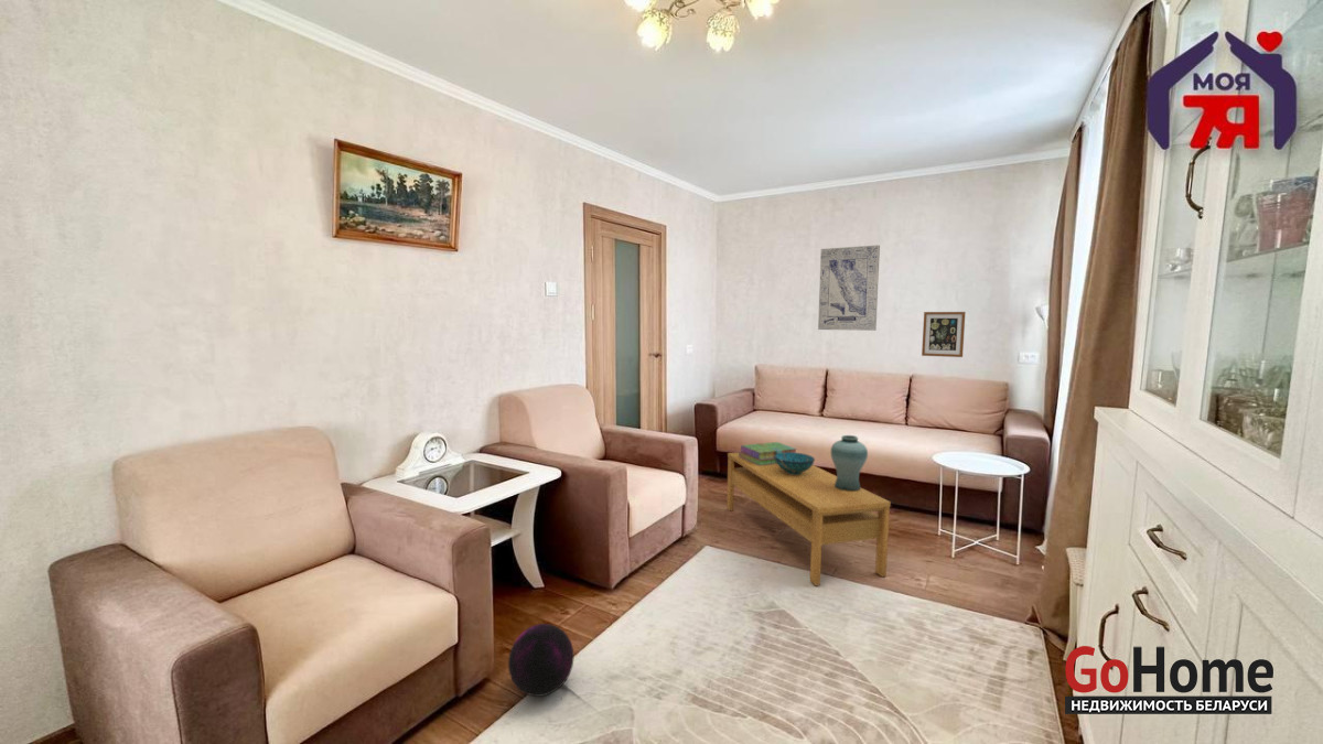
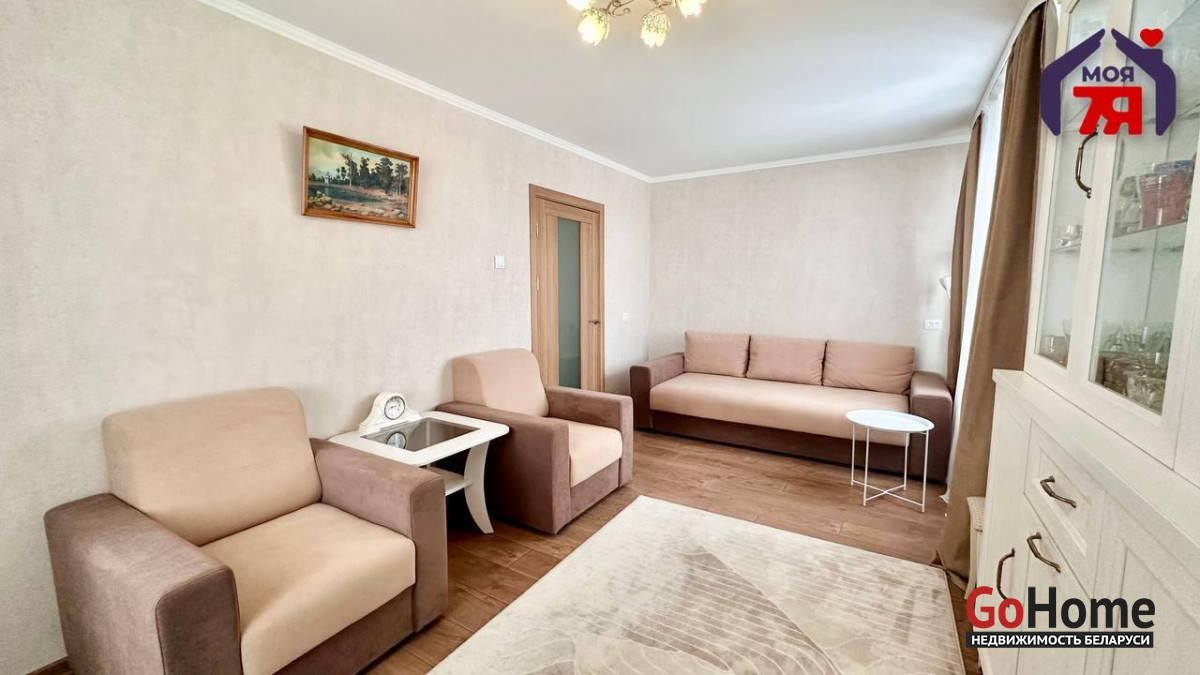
- vase [830,434,869,492]
- wall art [921,311,967,358]
- stack of books [738,441,798,465]
- coffee table [725,452,892,586]
- ball [507,623,576,698]
- decorative bowl [774,452,816,475]
- wall art [817,244,881,332]
